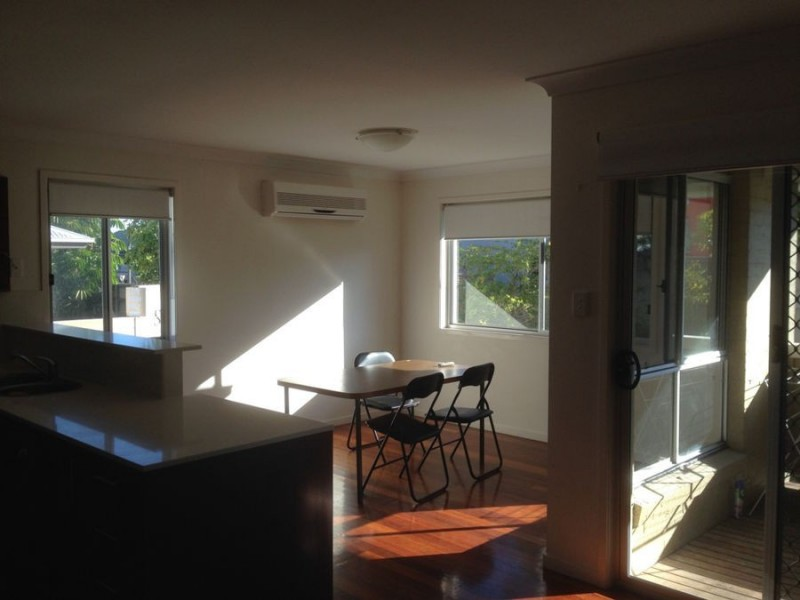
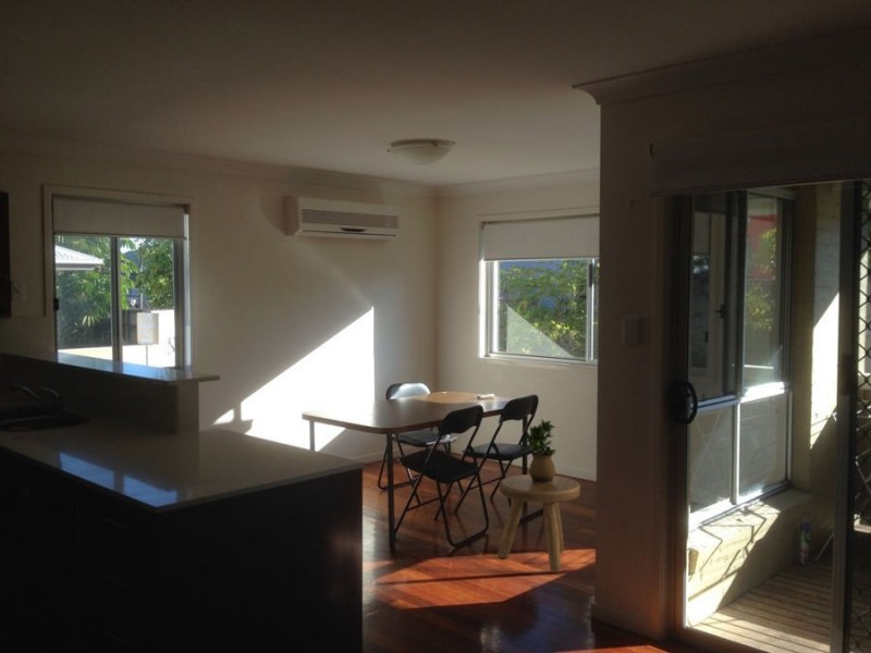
+ stool [496,473,581,572]
+ potted plant [525,418,557,484]
